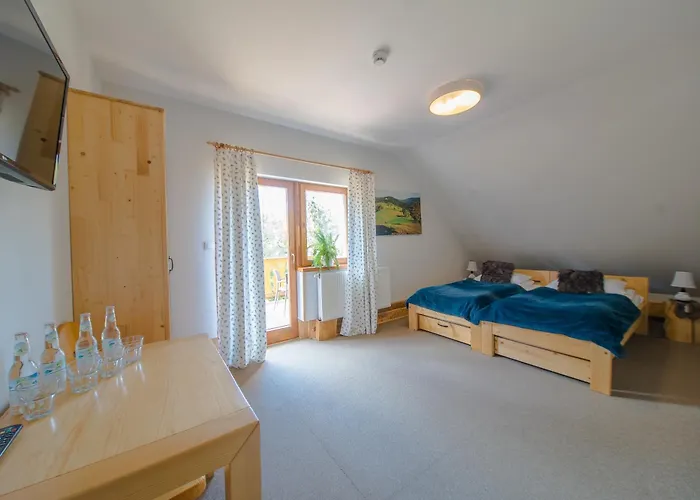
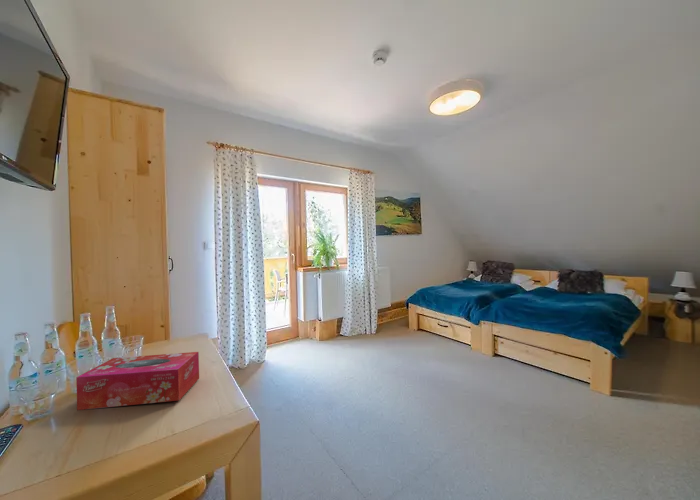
+ tissue box [75,351,200,411]
